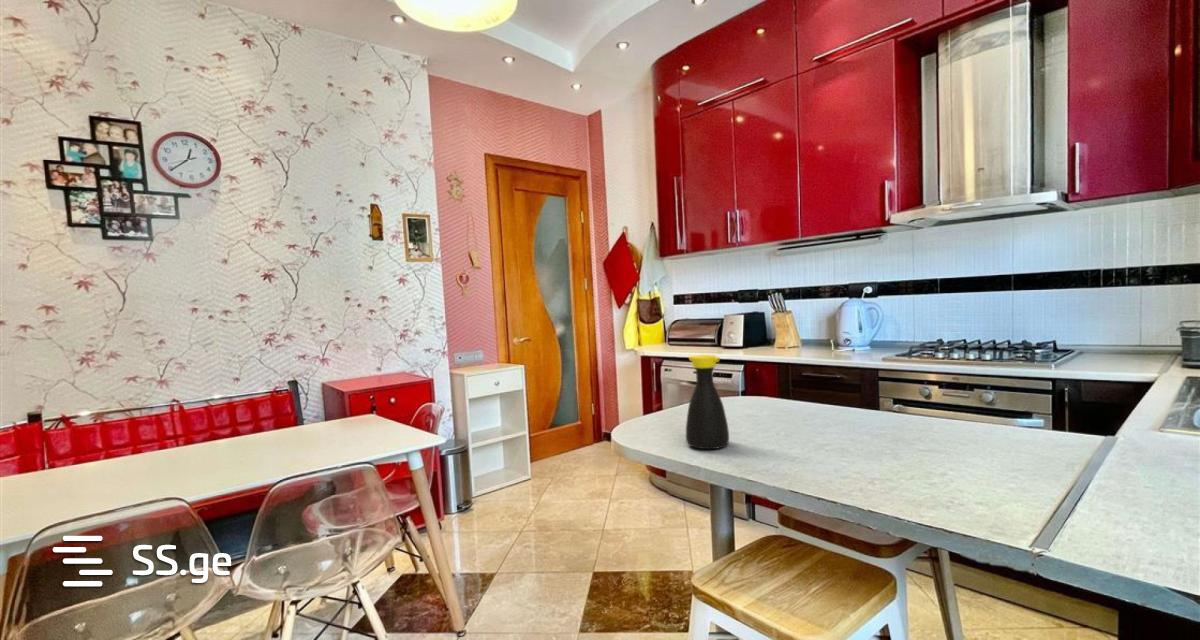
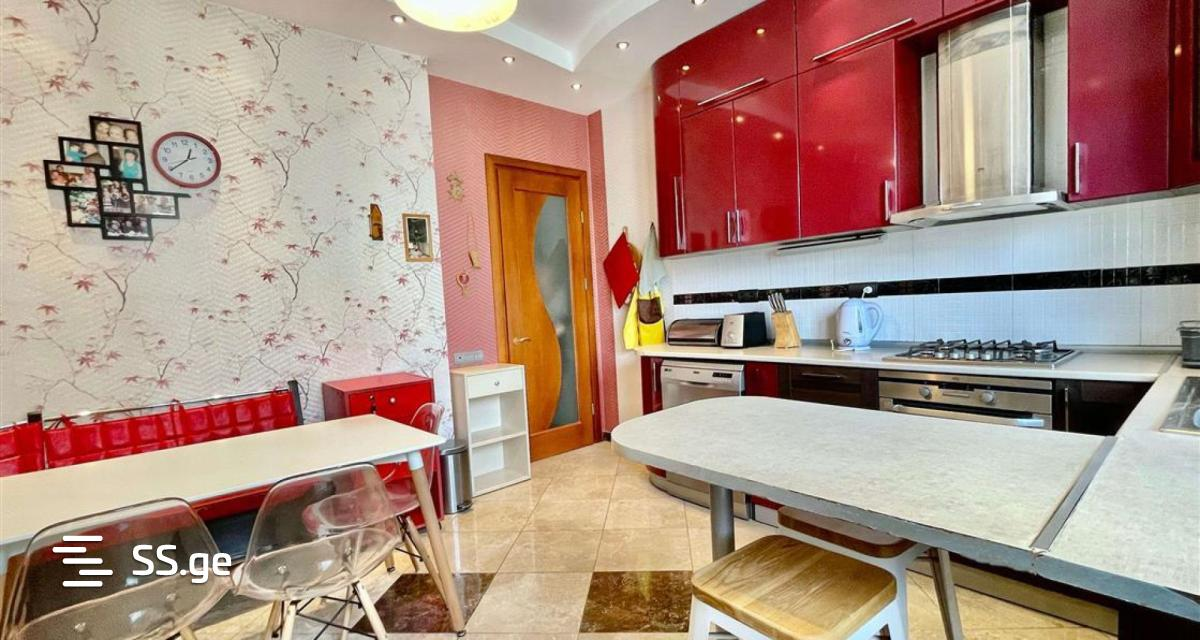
- bottle [685,354,730,450]
